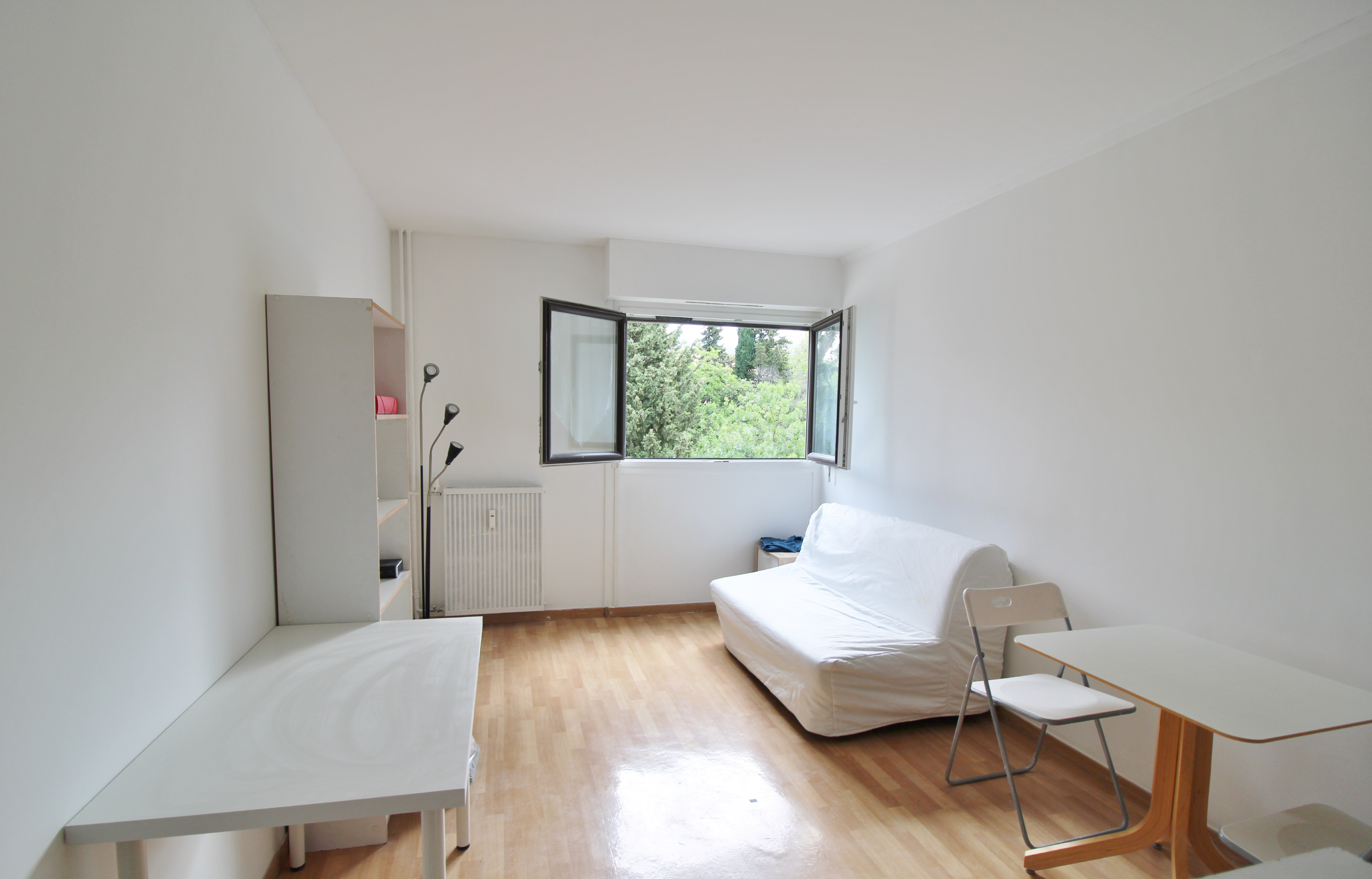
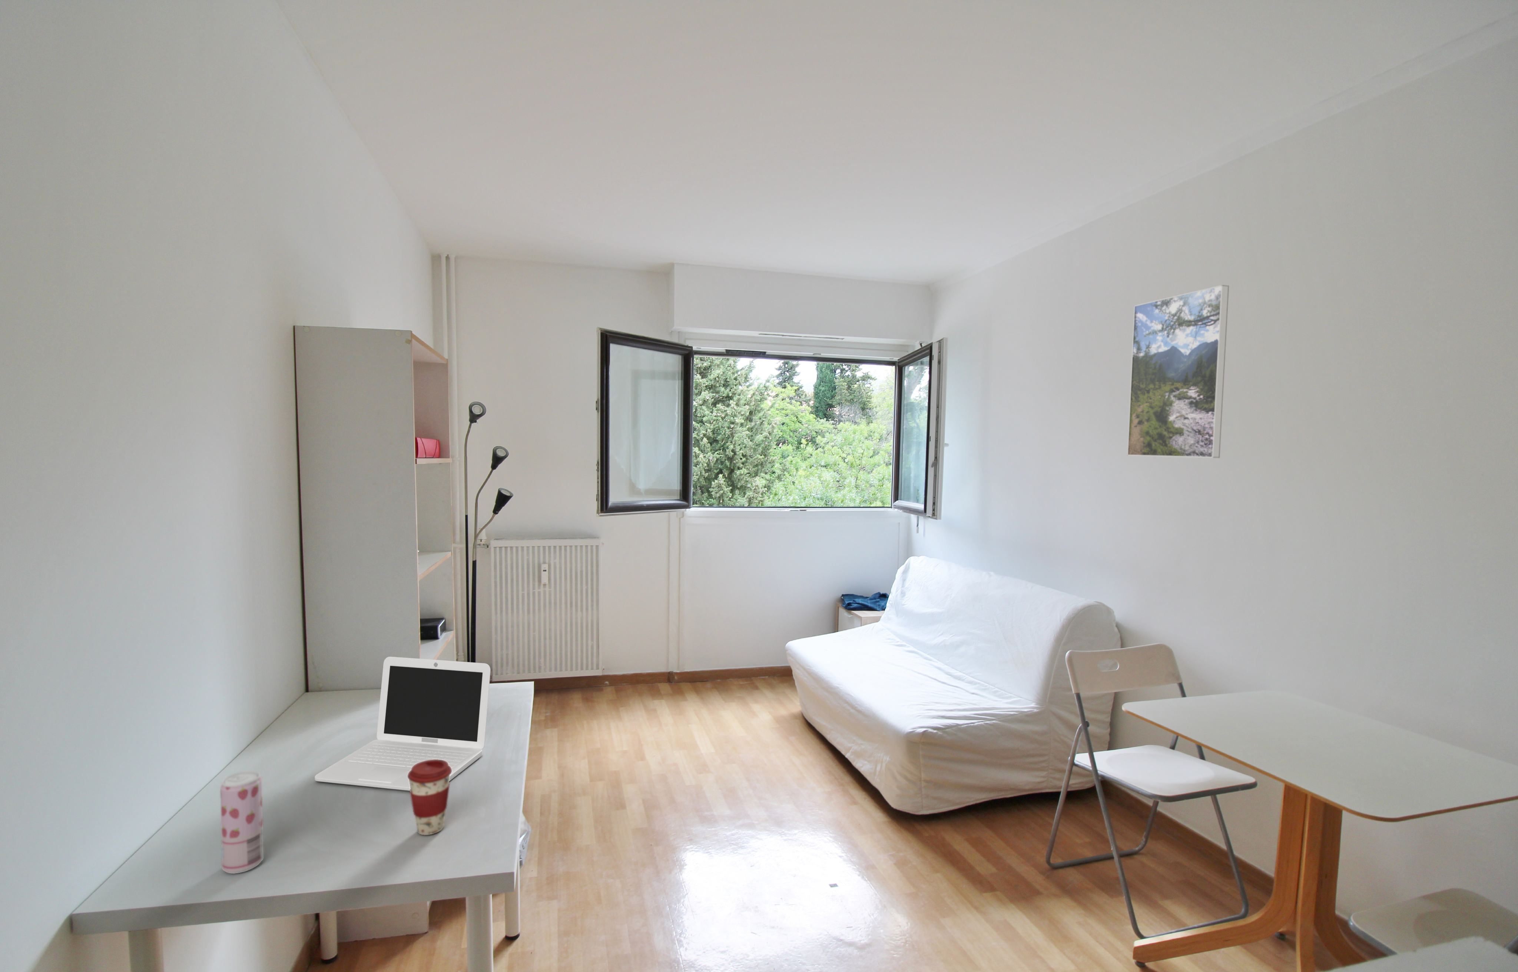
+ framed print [1126,284,1229,458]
+ beverage can [220,771,264,875]
+ laptop [314,657,490,792]
+ coffee cup [407,760,451,835]
